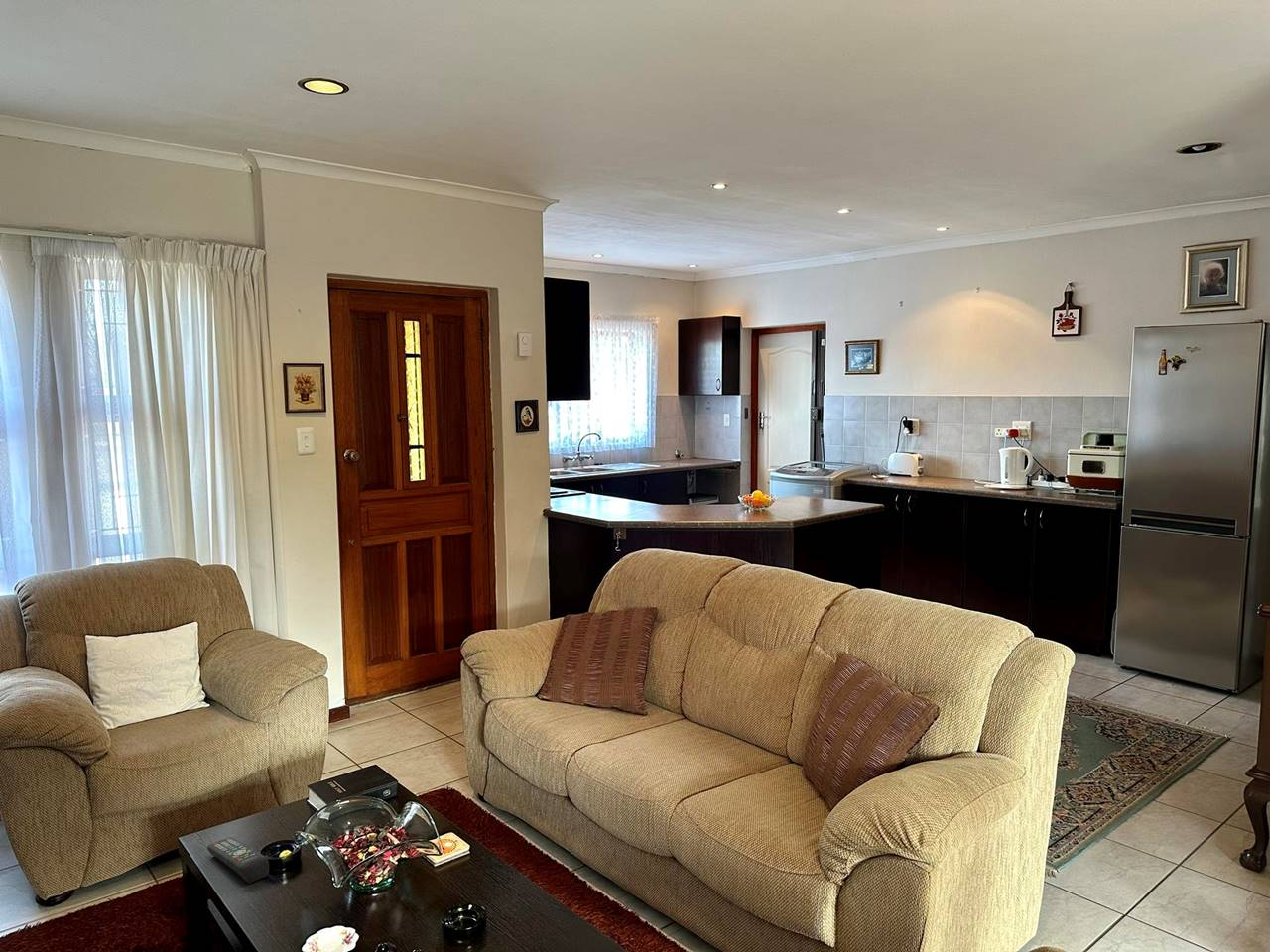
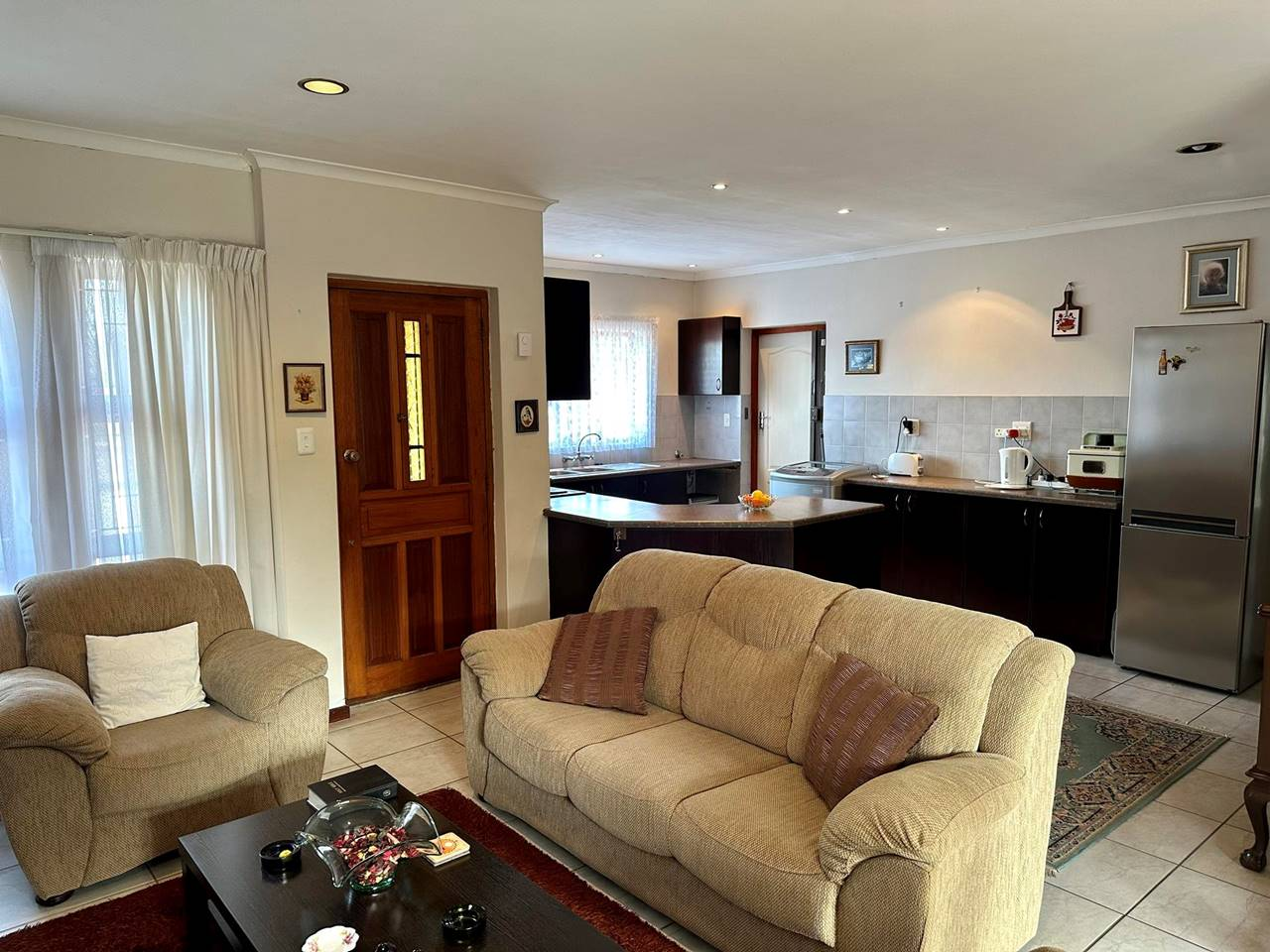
- remote control [206,836,270,884]
